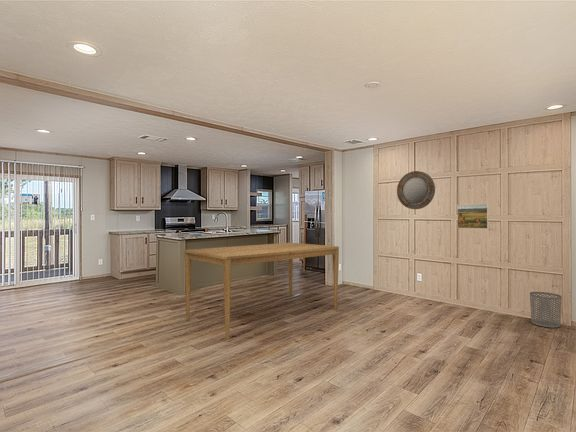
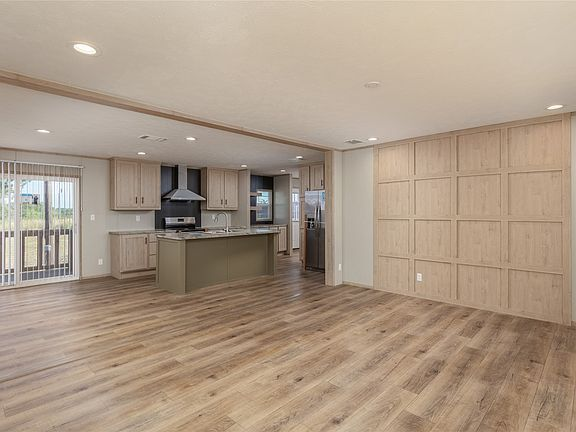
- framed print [456,203,489,230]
- waste bin [529,291,563,329]
- dining table [183,242,340,341]
- home mirror [396,170,436,210]
